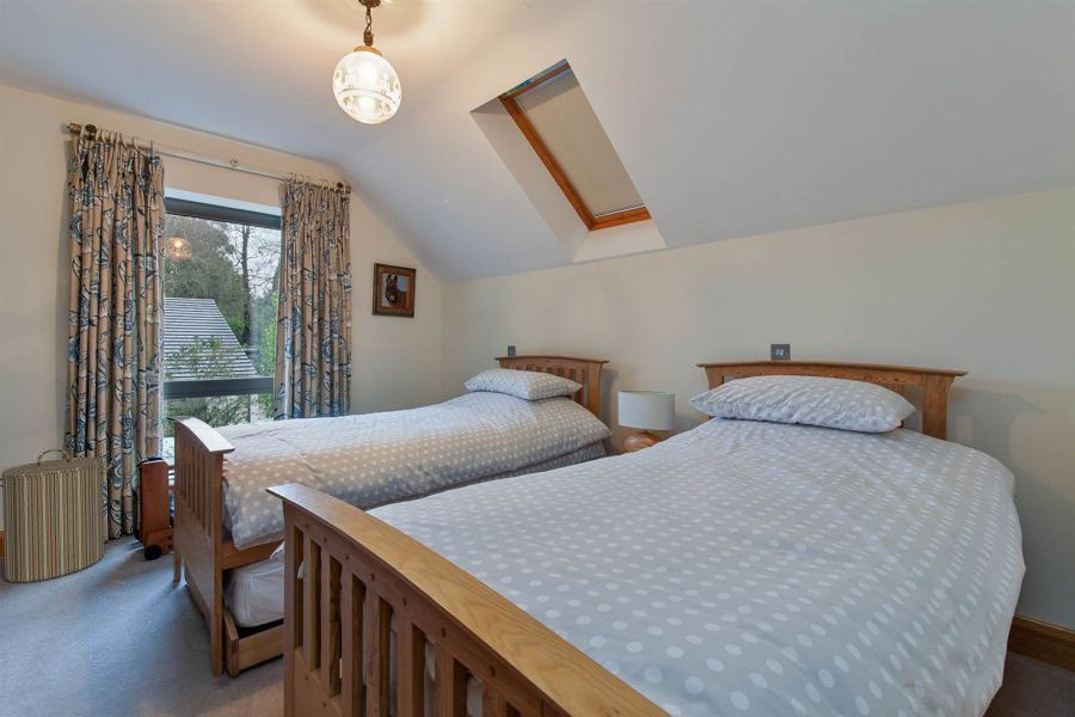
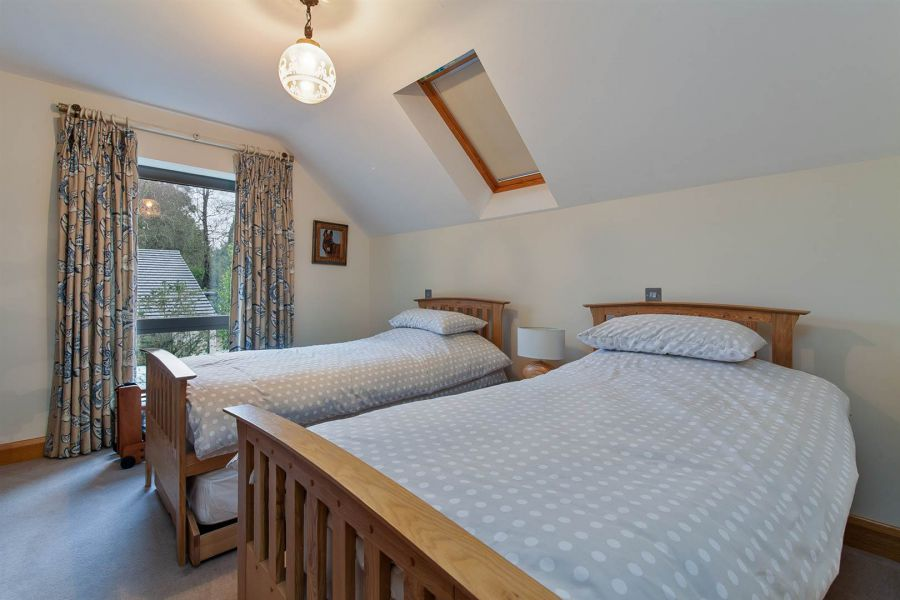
- laundry hamper [0,448,116,583]
